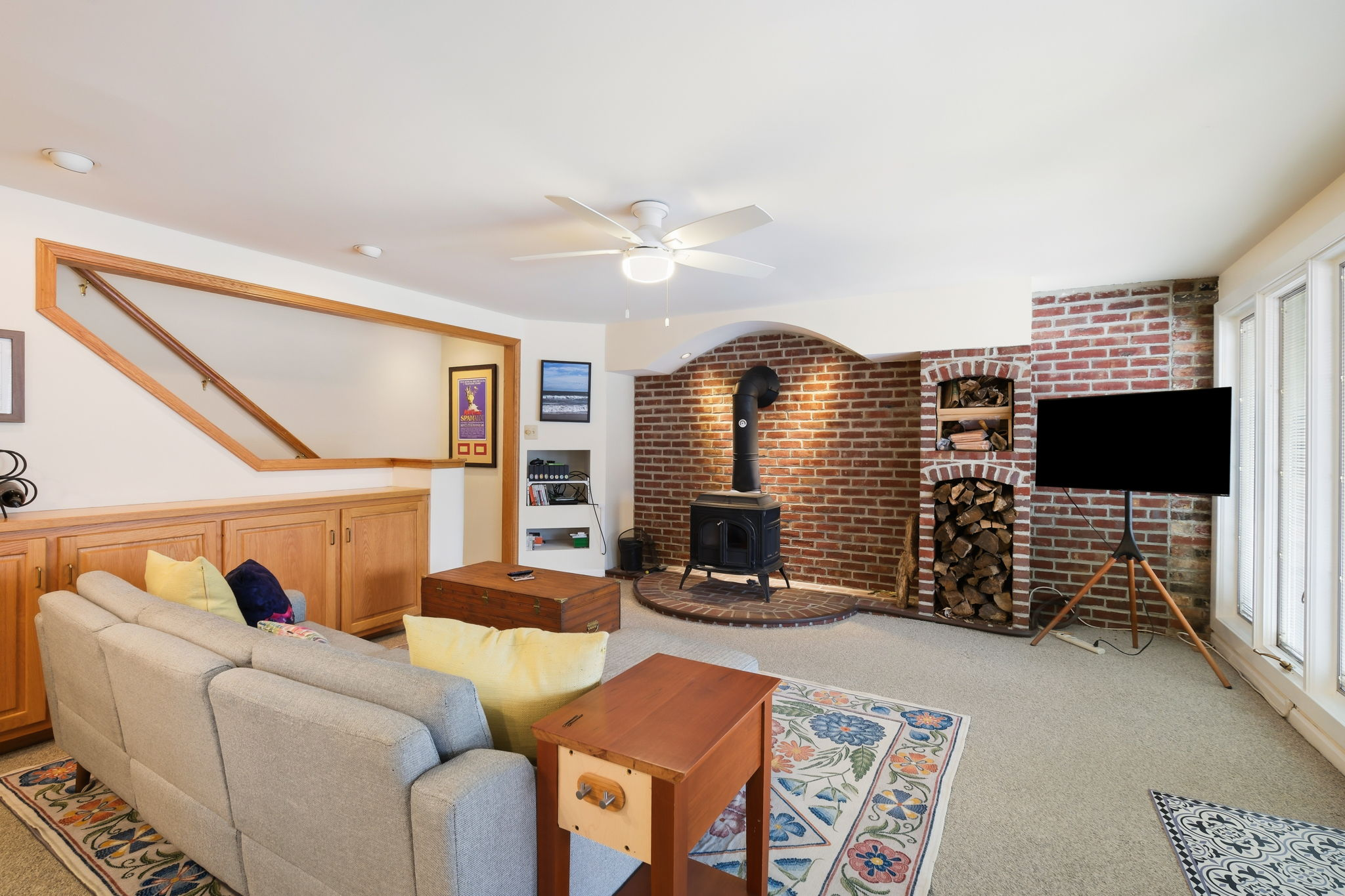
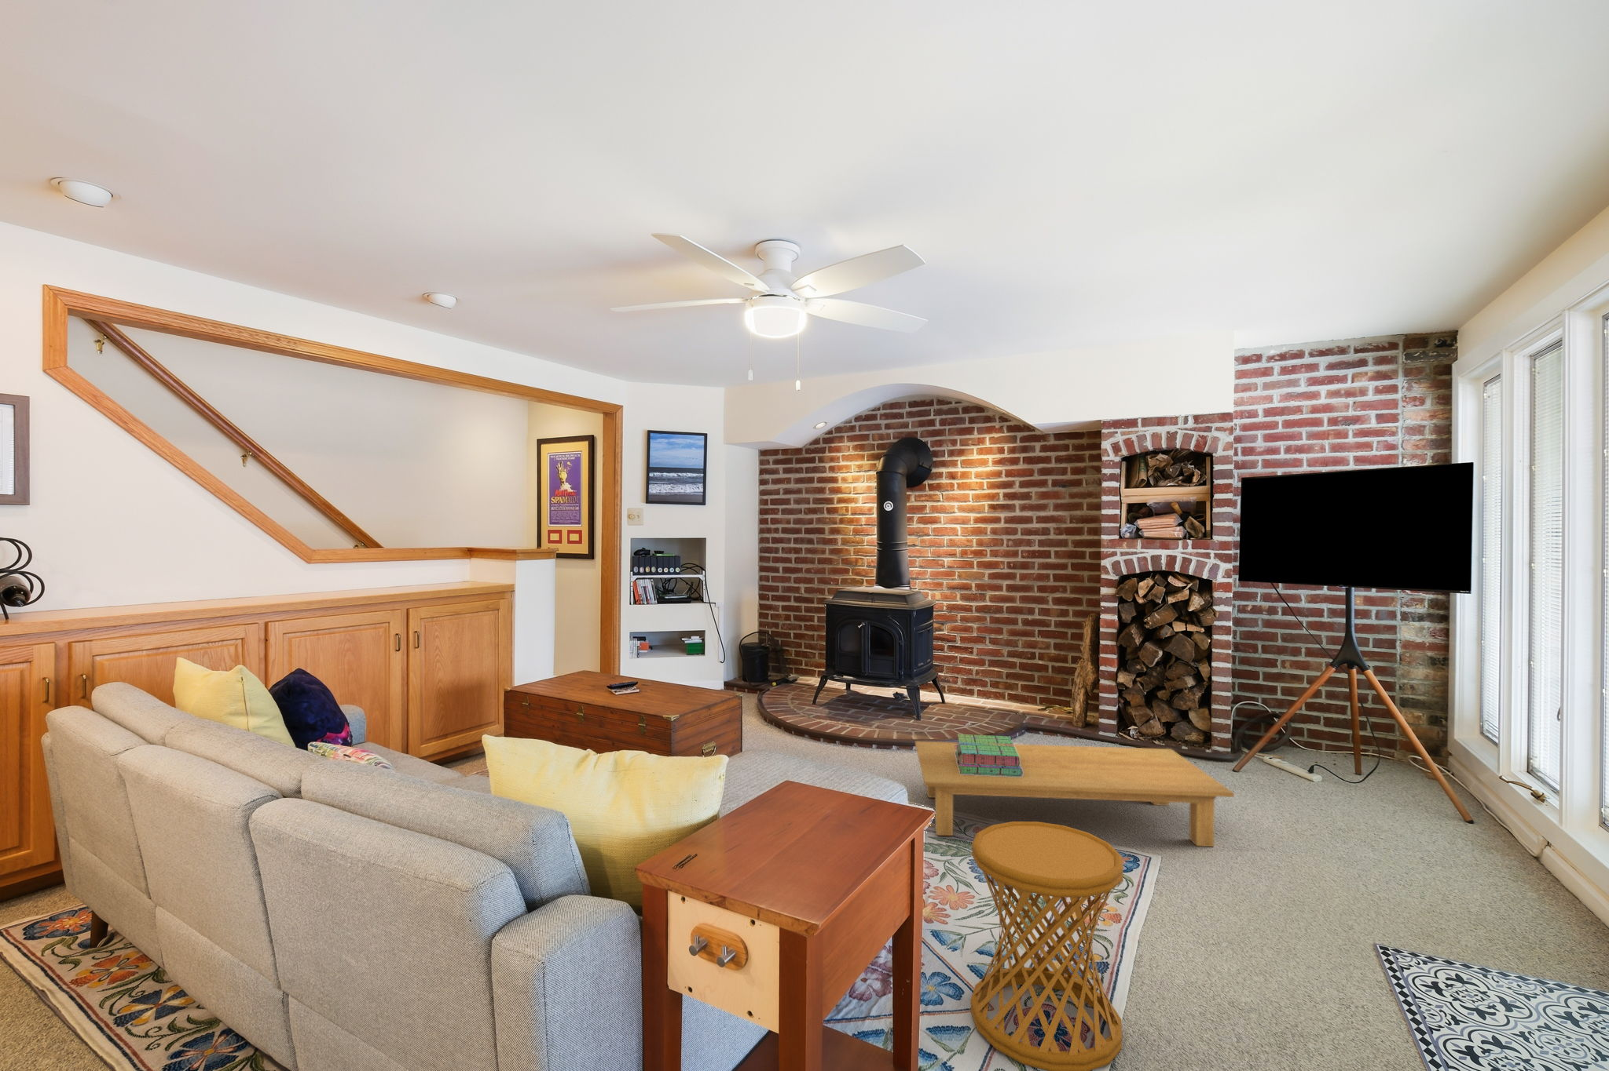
+ stack of books [955,734,1023,777]
+ coffee table [914,741,1235,847]
+ side table [969,821,1123,1071]
